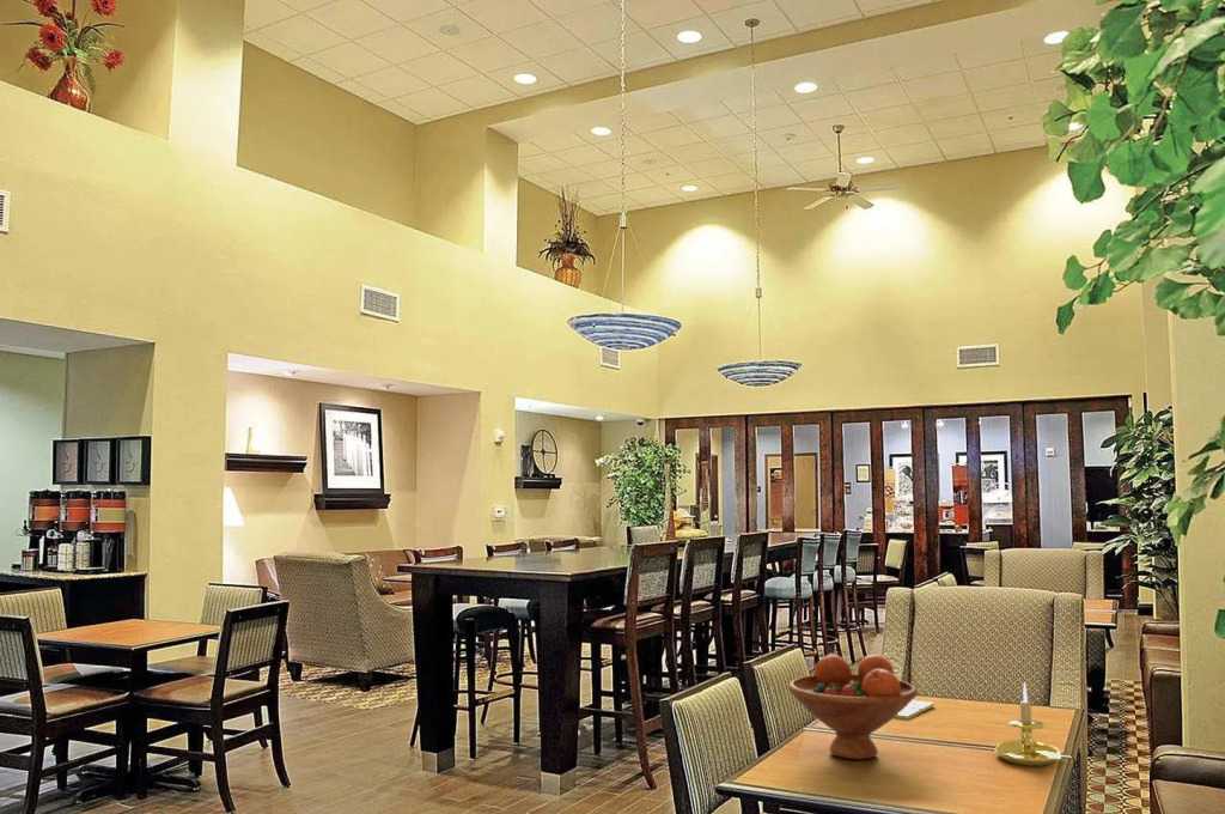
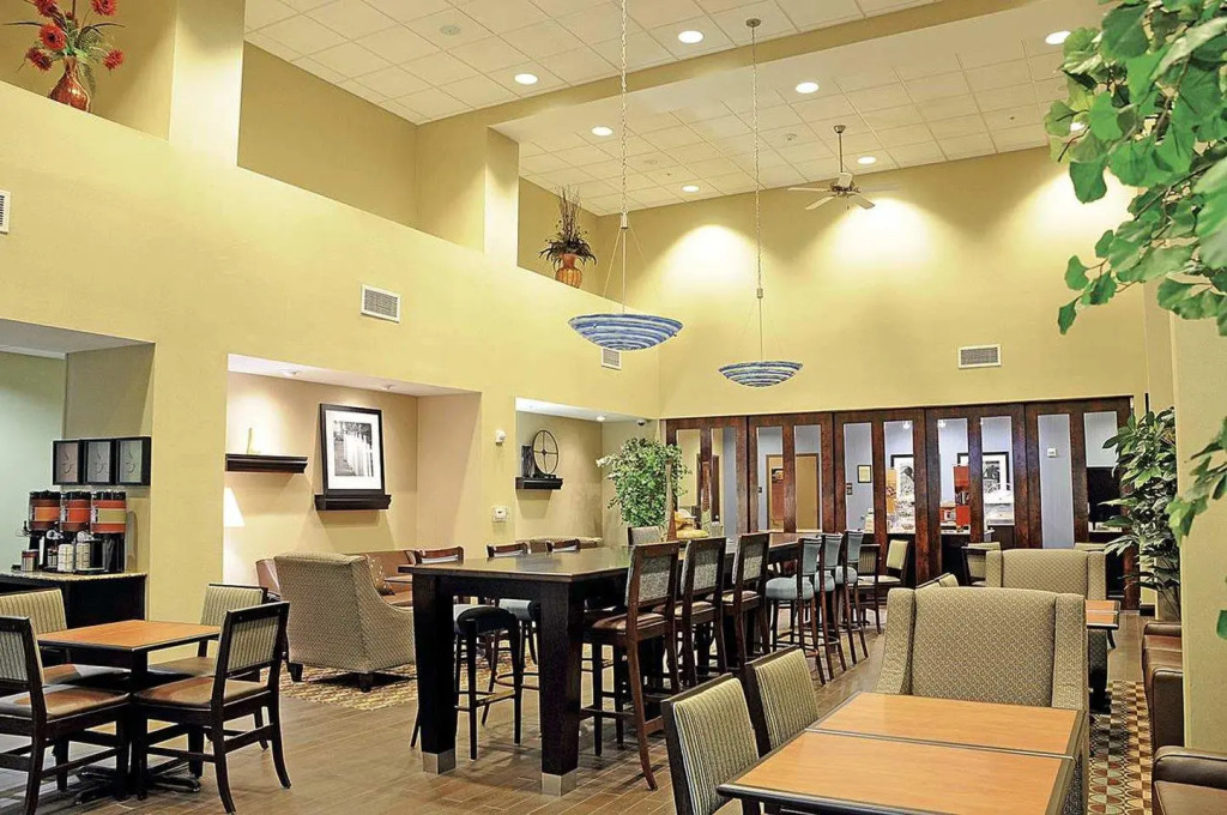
- candle holder [994,681,1062,767]
- fruit bowl [787,654,919,760]
- drink coaster [894,699,935,721]
